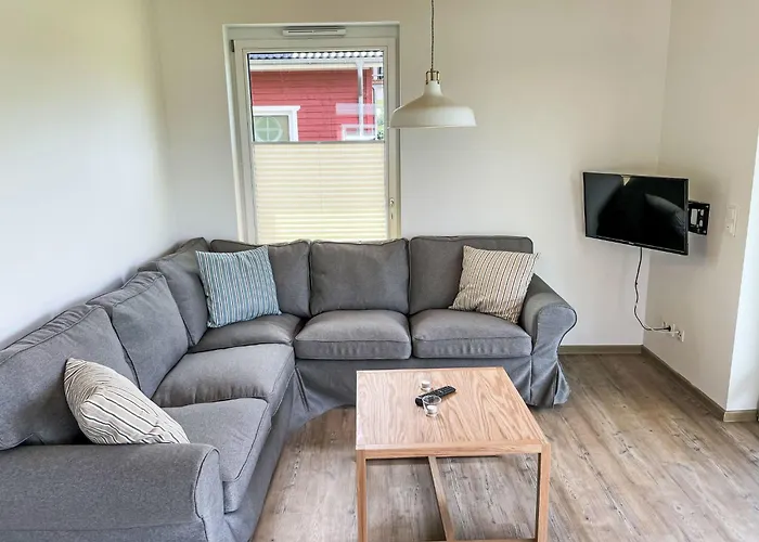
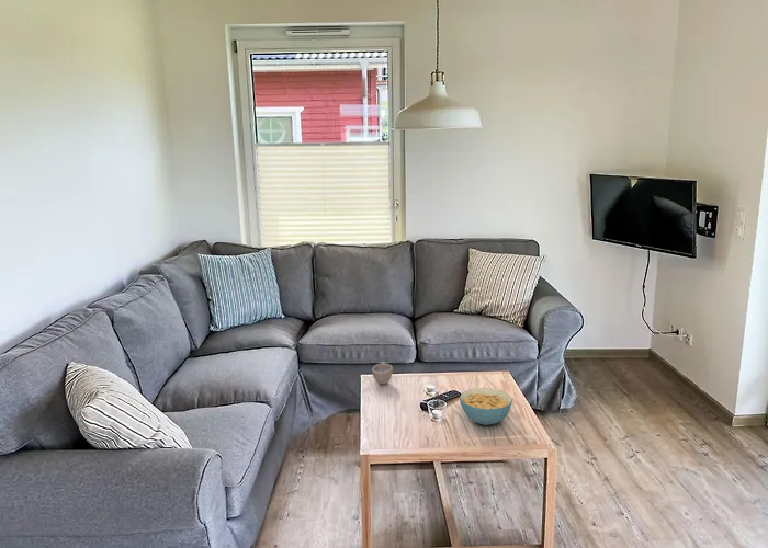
+ cup [371,362,394,386]
+ cereal bowl [459,387,513,426]
